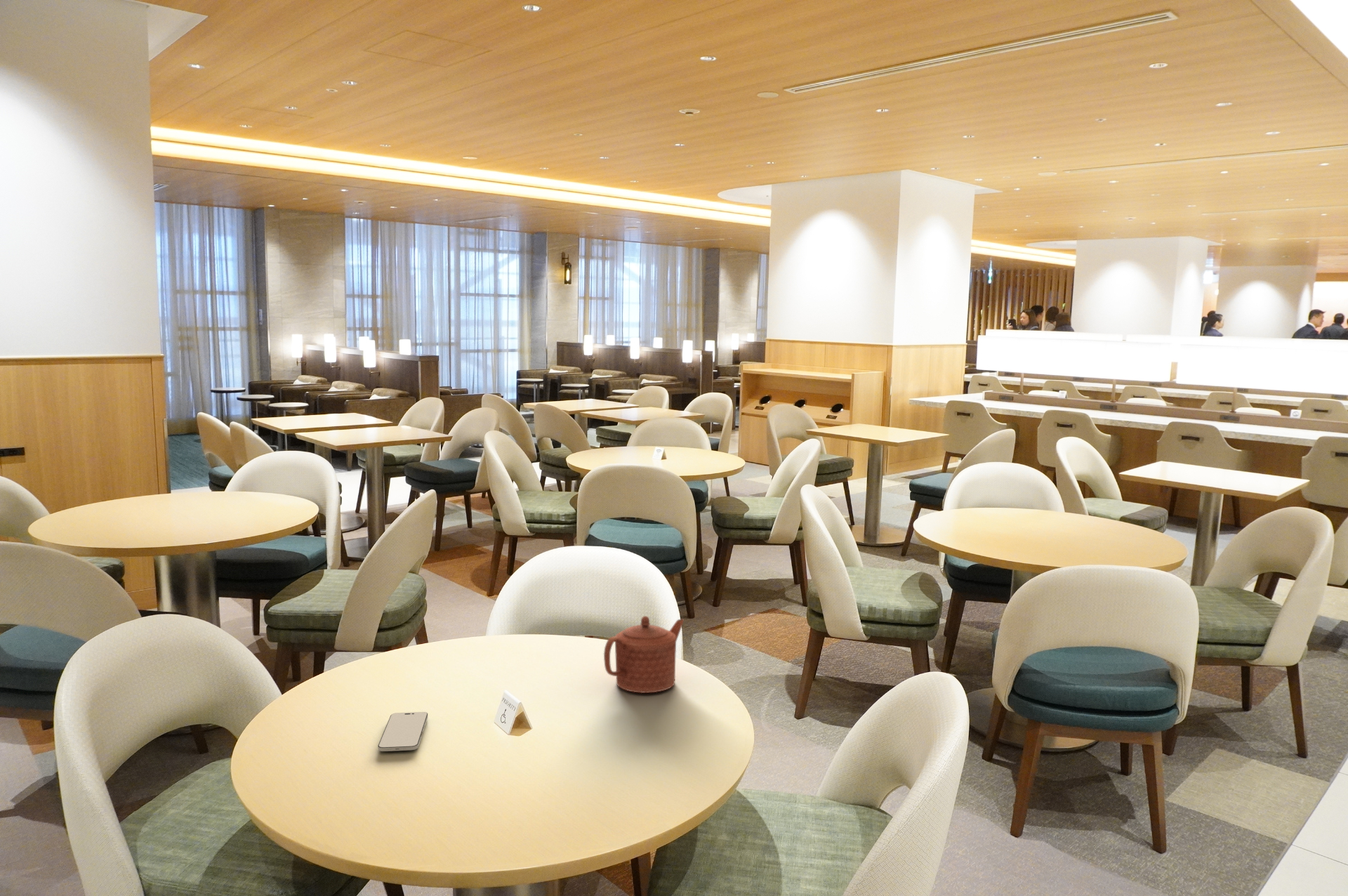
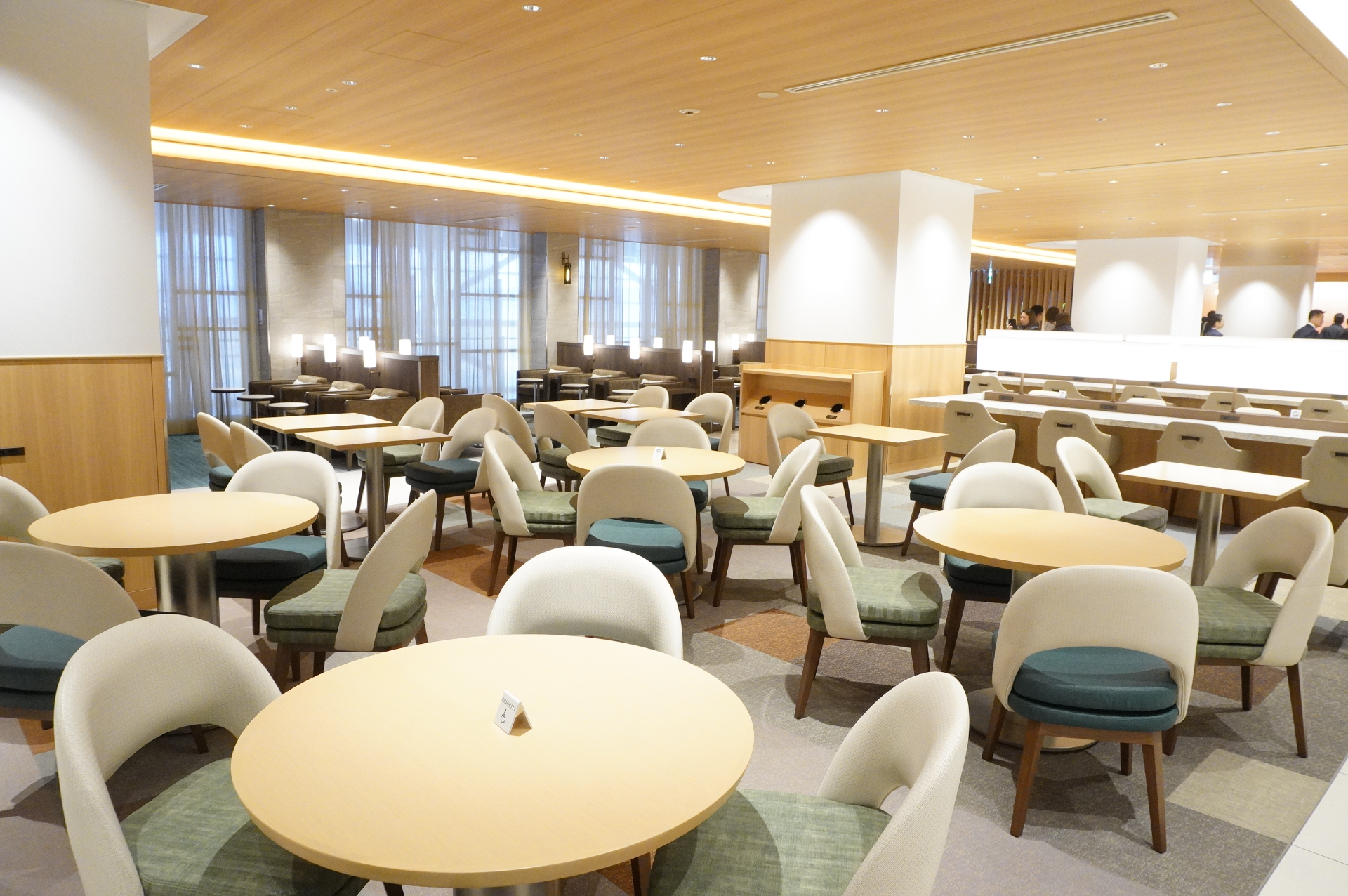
- teapot [603,615,685,694]
- smartphone [378,711,428,752]
